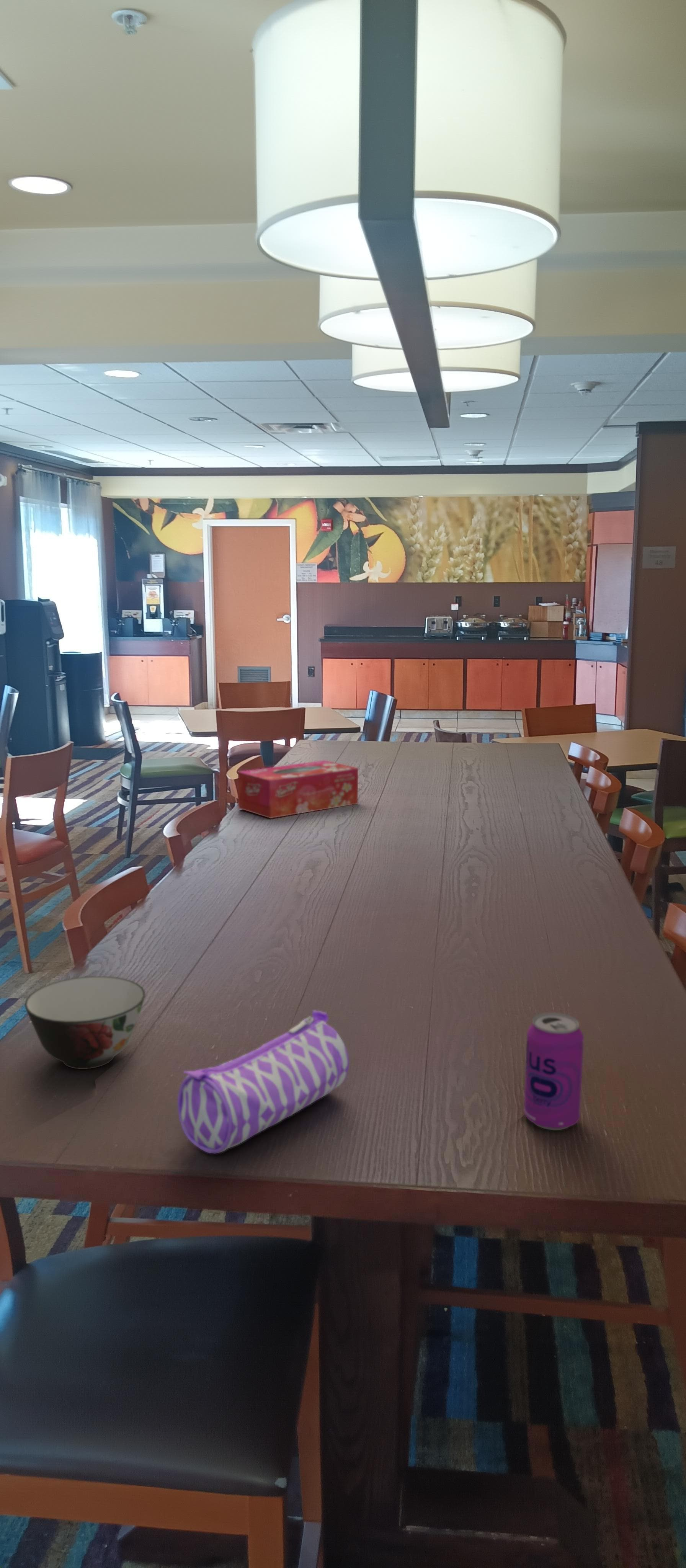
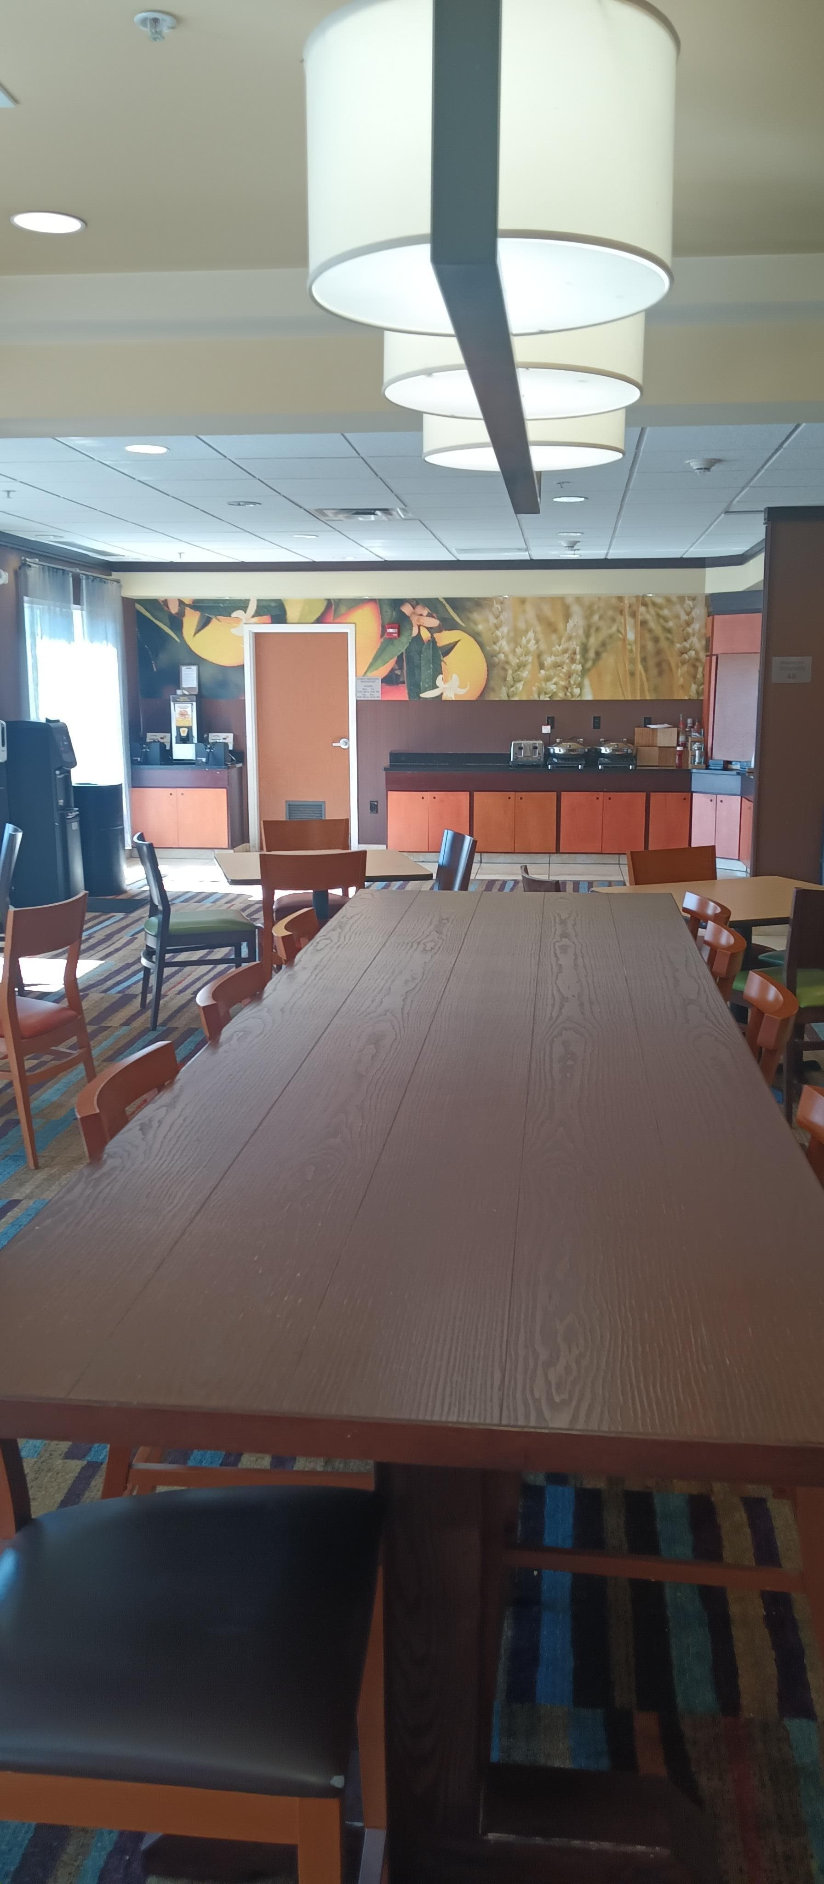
- soup bowl [24,976,145,1070]
- pencil case [177,1010,350,1154]
- tissue box [237,760,359,819]
- beverage can [524,1012,584,1130]
